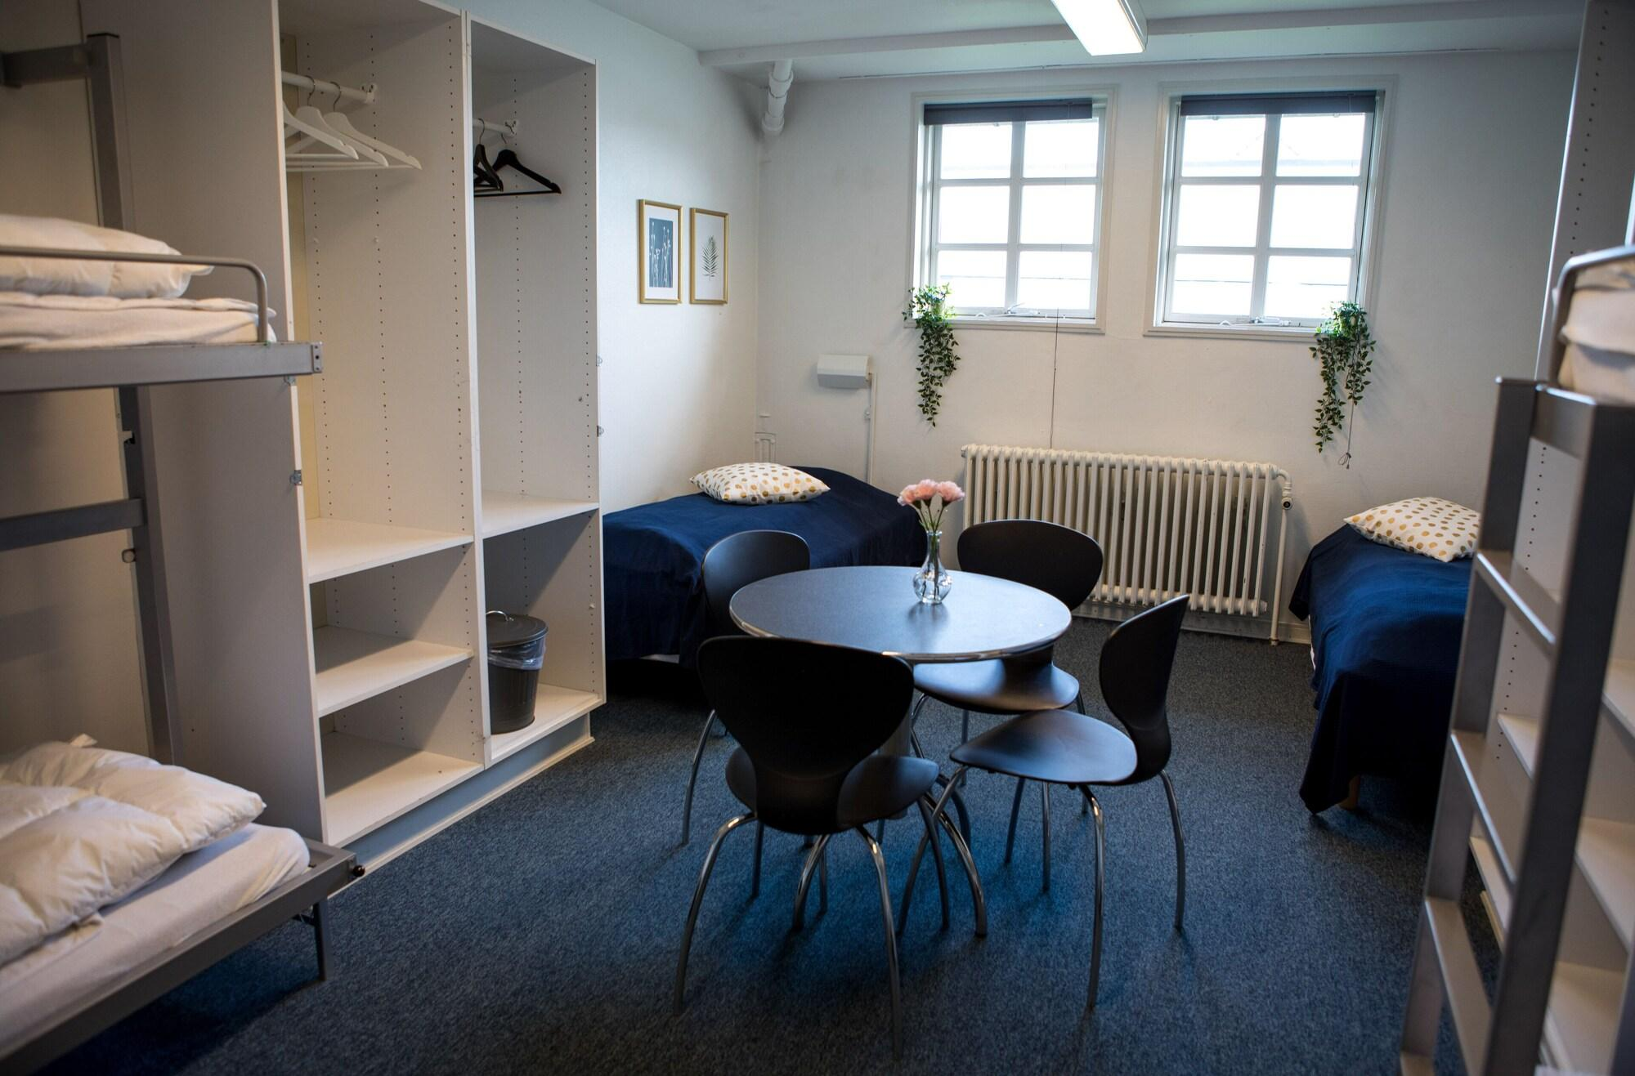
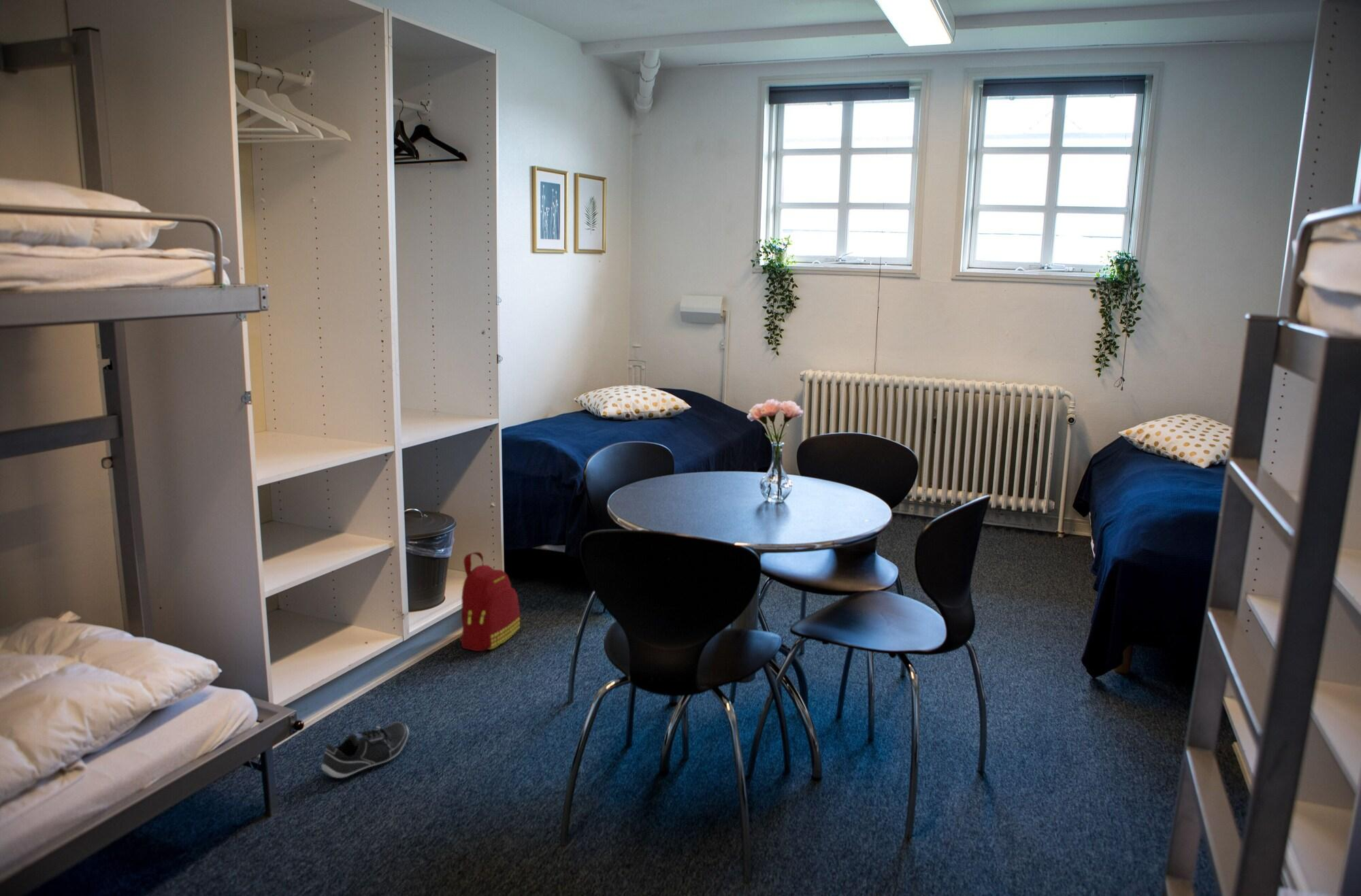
+ backpack [459,551,521,652]
+ shoe [321,721,410,779]
